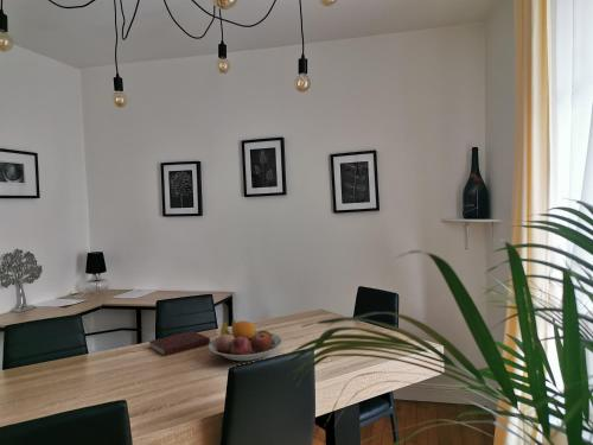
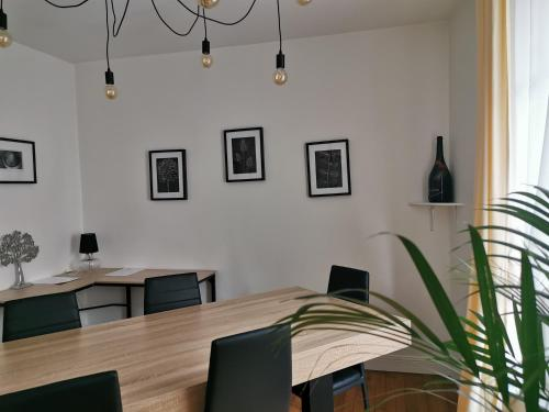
- notebook [147,330,211,357]
- fruit bowl [208,319,283,362]
